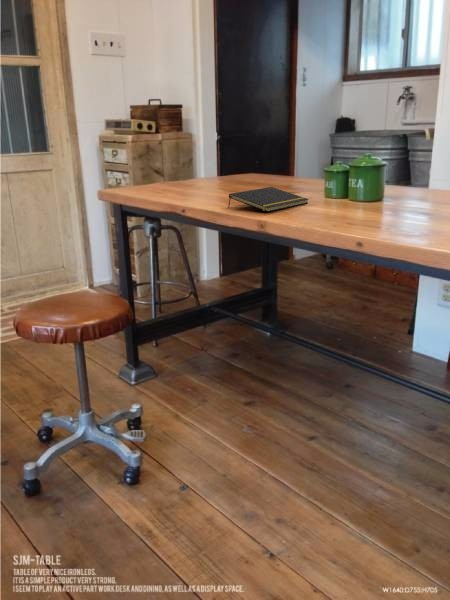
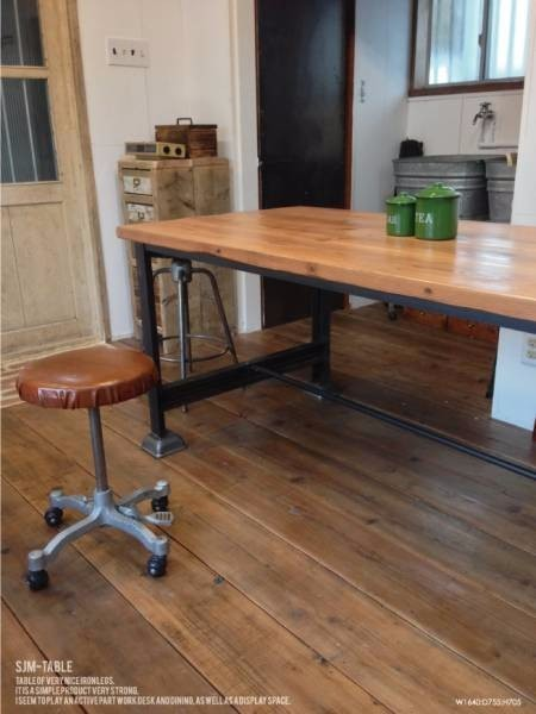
- notepad [227,186,310,213]
